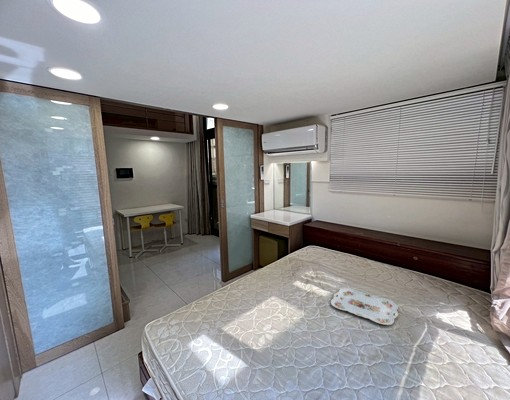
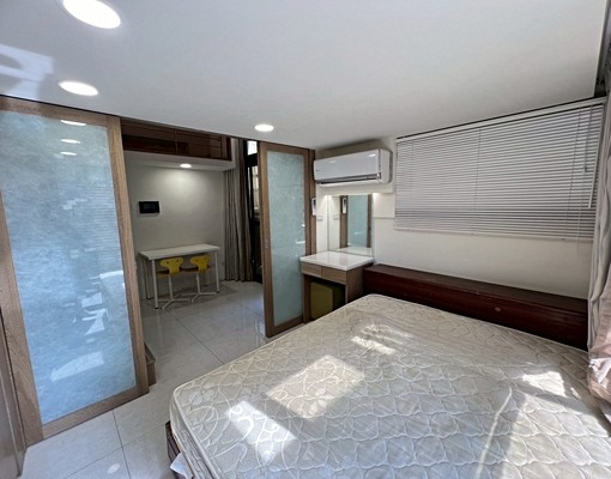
- serving tray [330,287,399,326]
